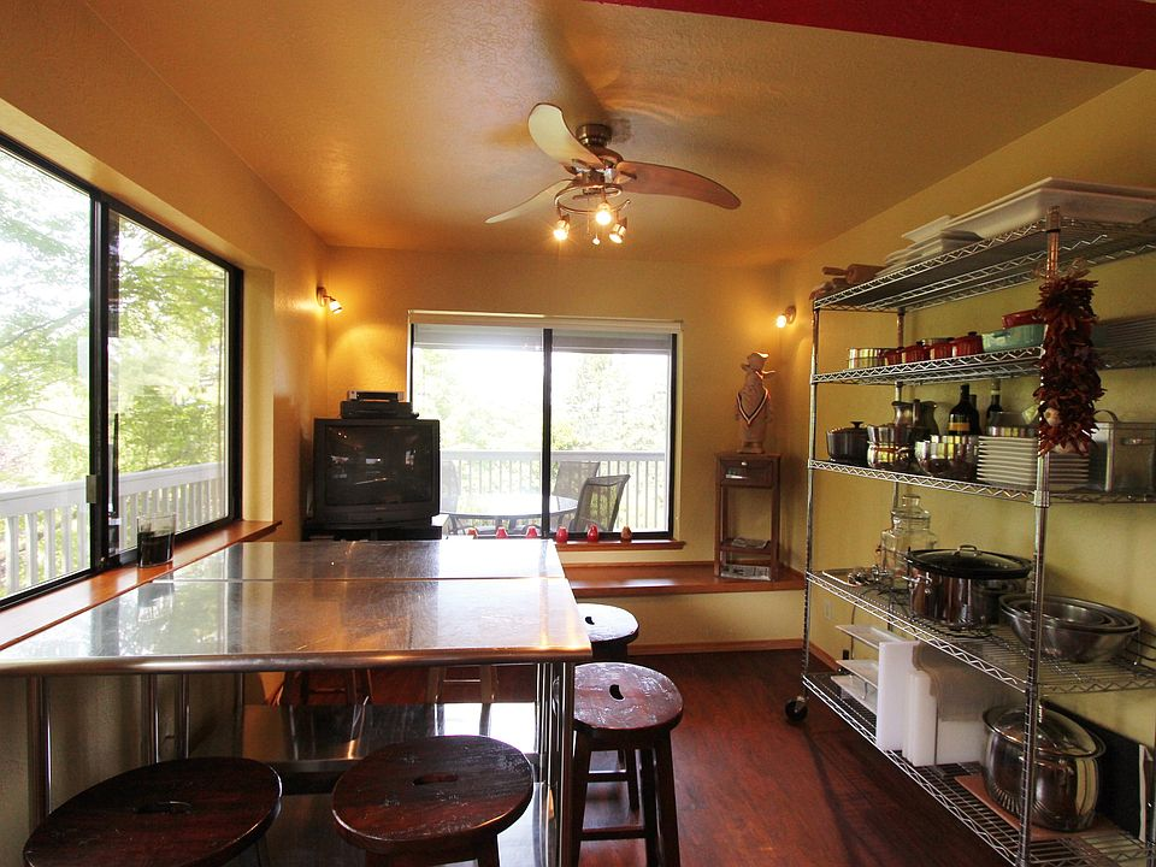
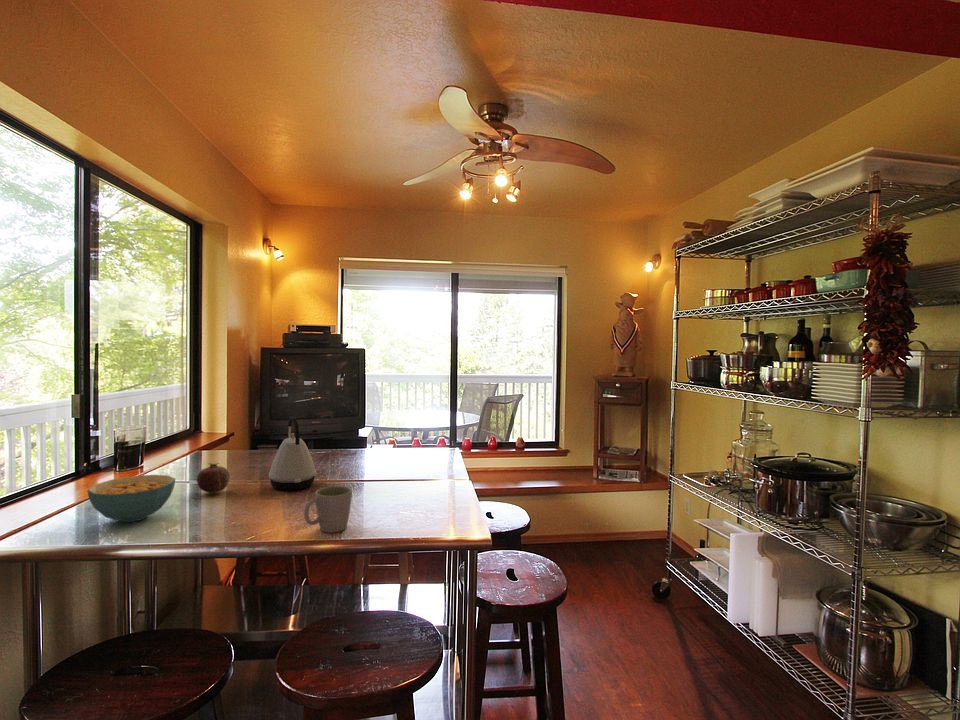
+ fruit [196,462,231,494]
+ mug [303,485,353,534]
+ cereal bowl [86,474,176,523]
+ kettle [268,415,317,491]
